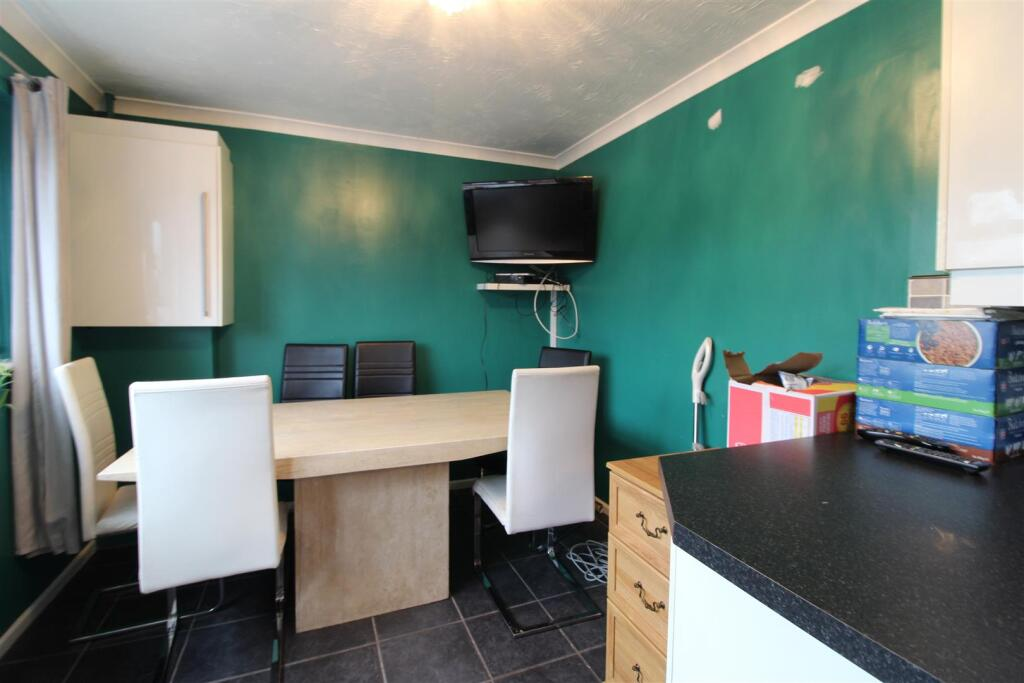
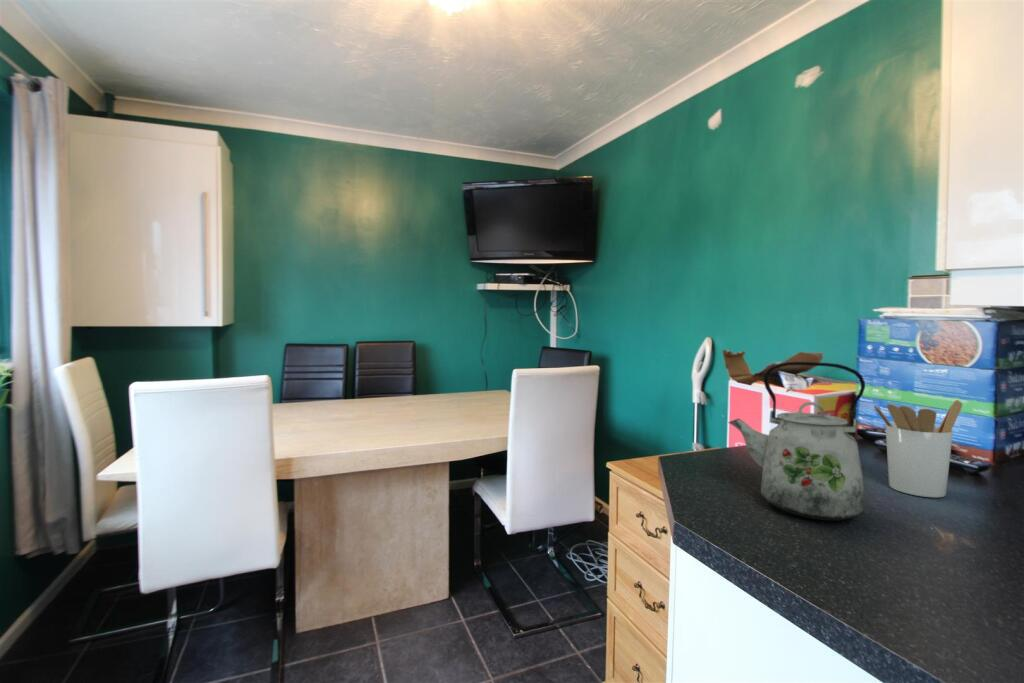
+ kettle [727,361,866,521]
+ utensil holder [872,399,963,498]
